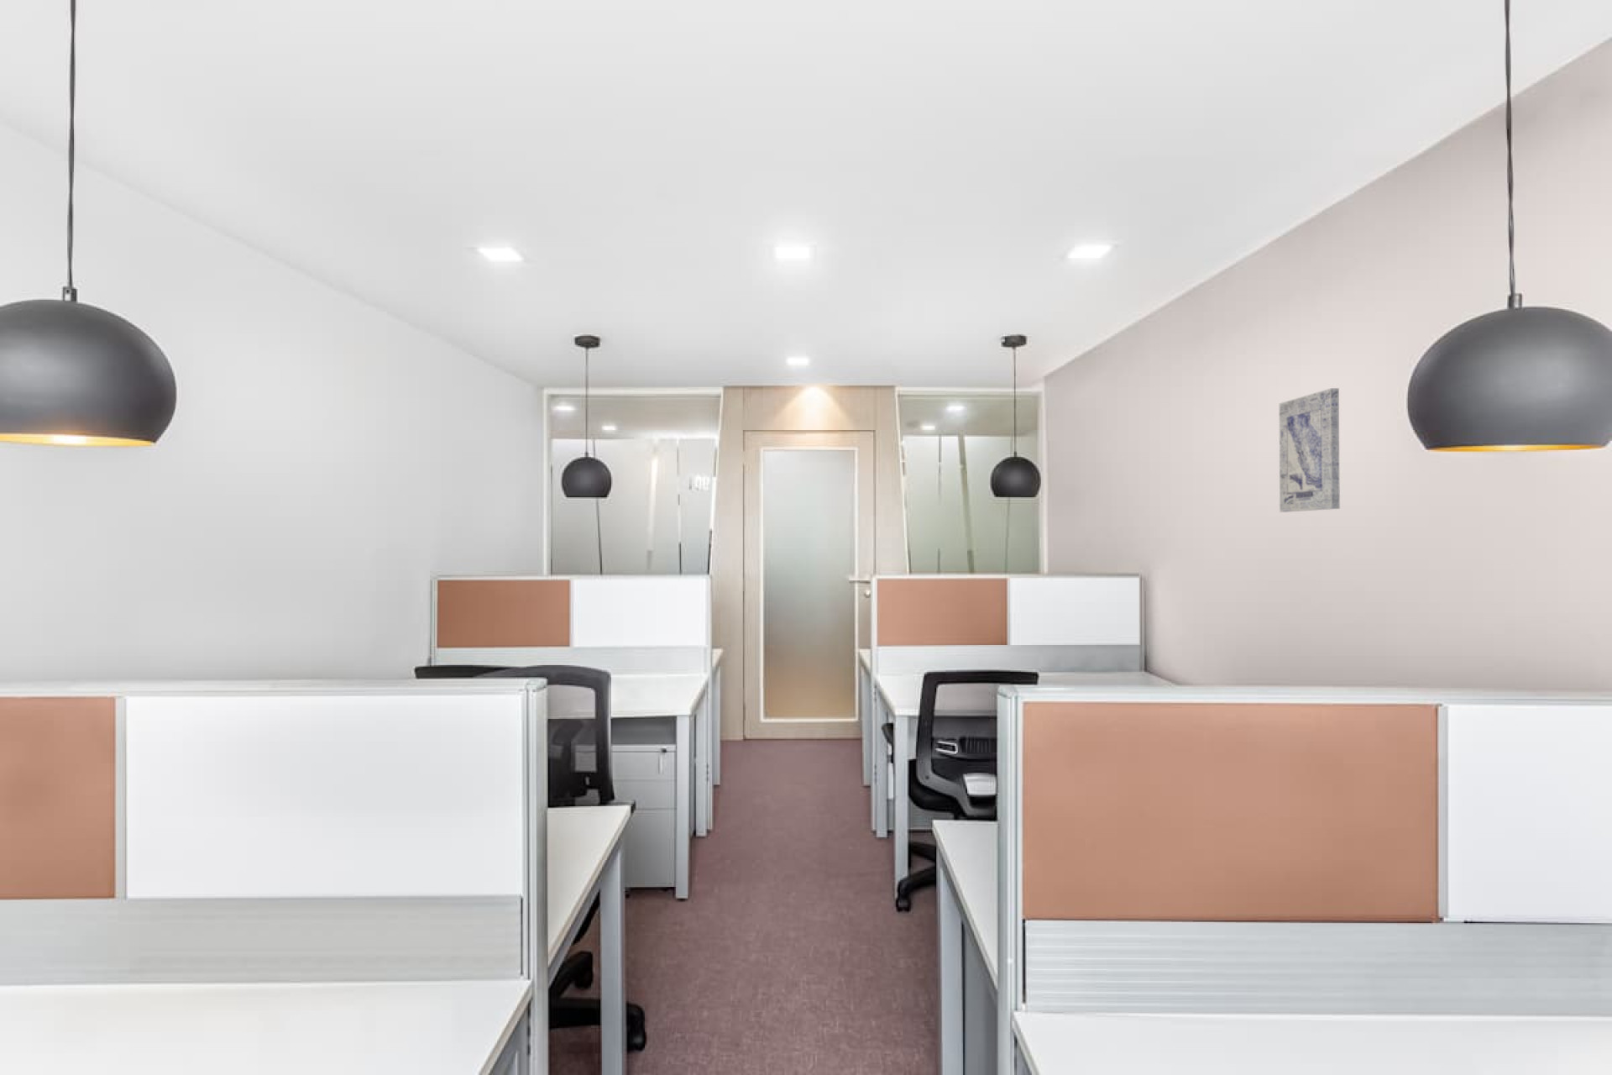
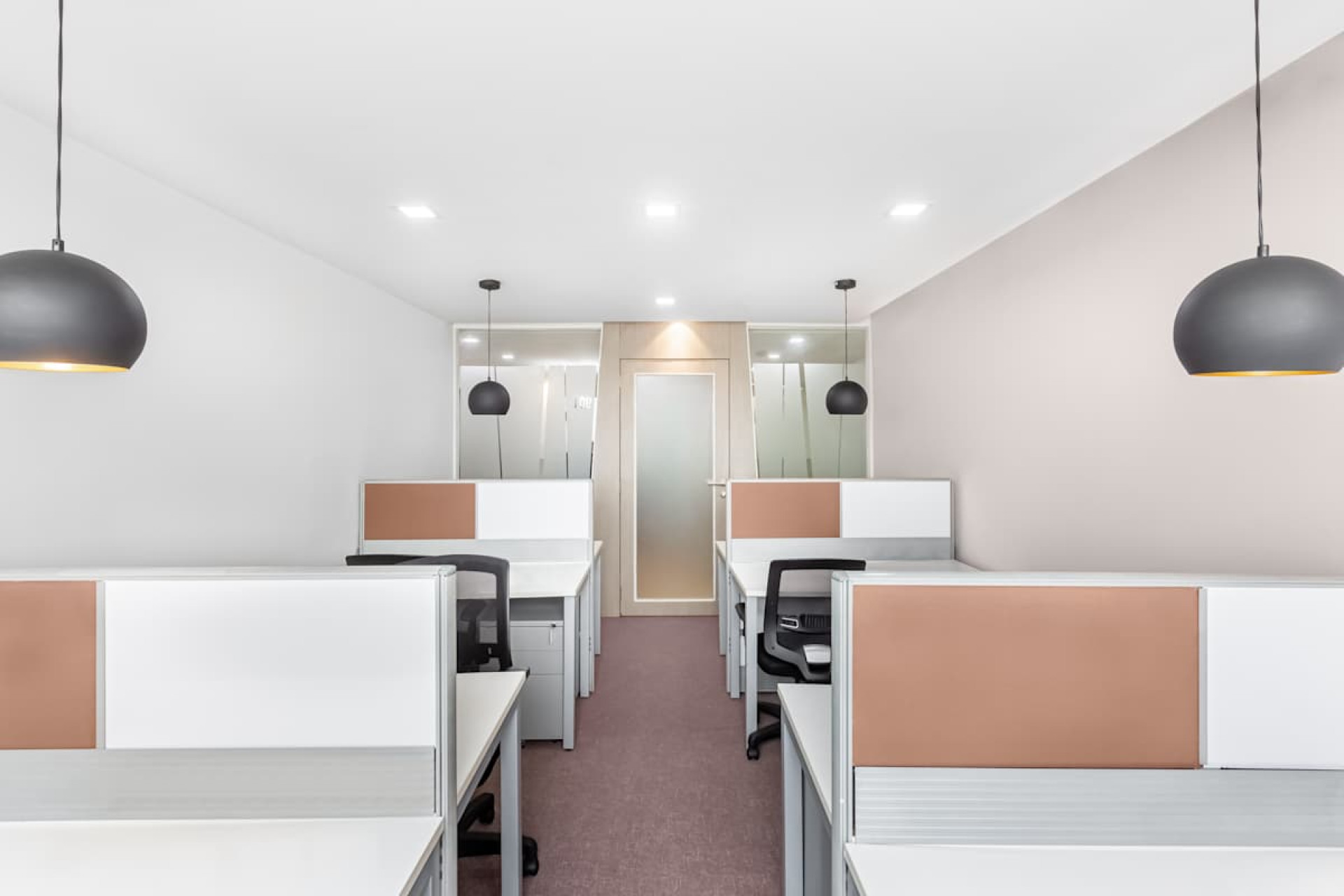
- wall art [1279,388,1341,514]
